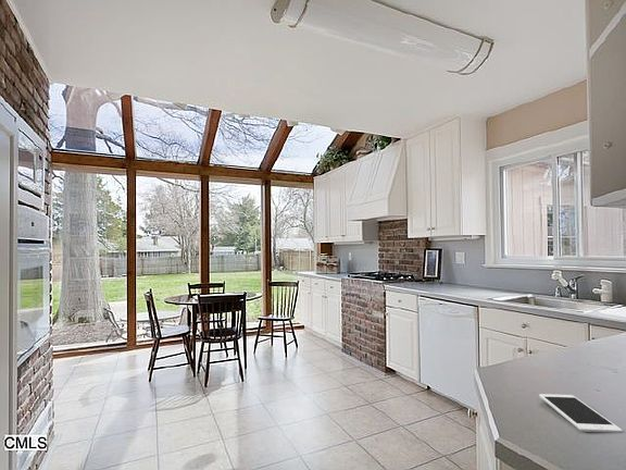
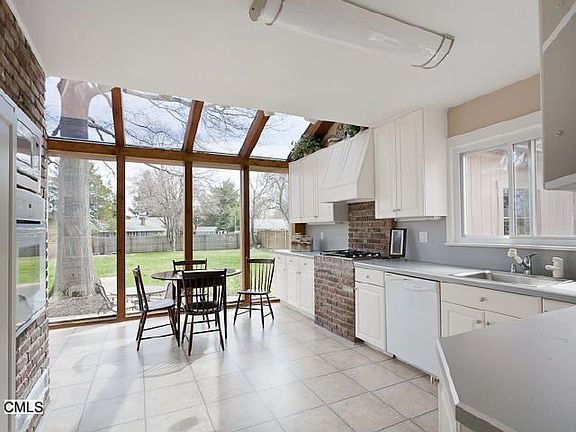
- cell phone [538,393,624,433]
